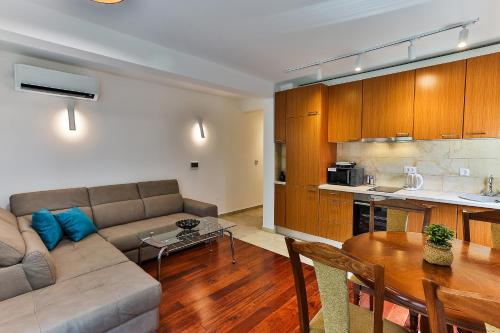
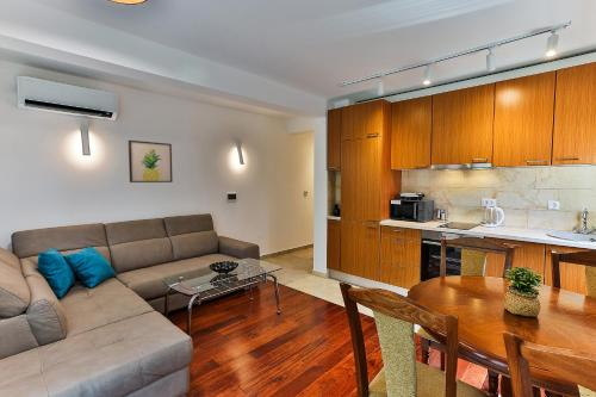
+ wall art [128,139,174,184]
